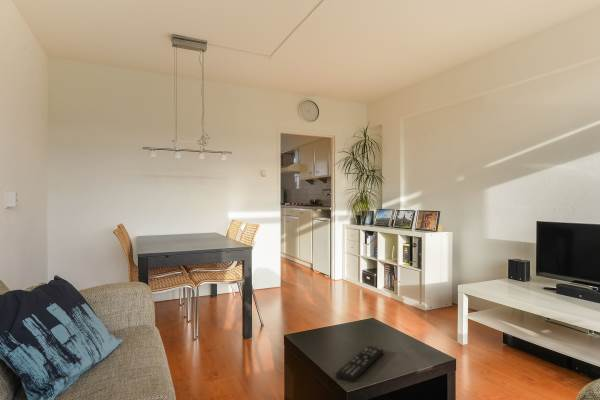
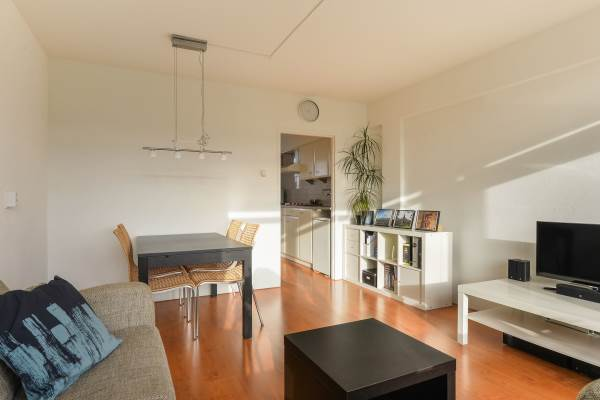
- remote control [335,345,384,383]
